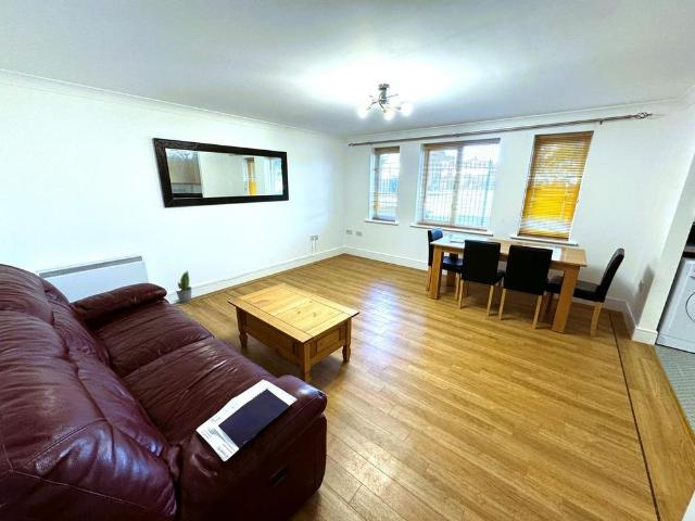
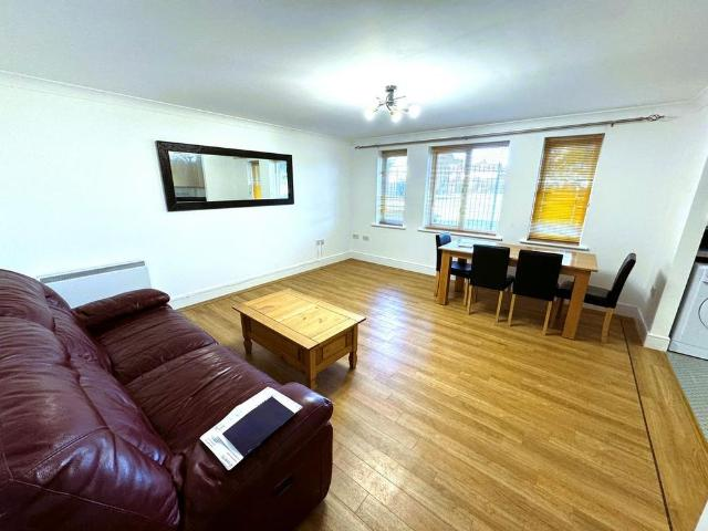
- potted plant [174,269,193,304]
